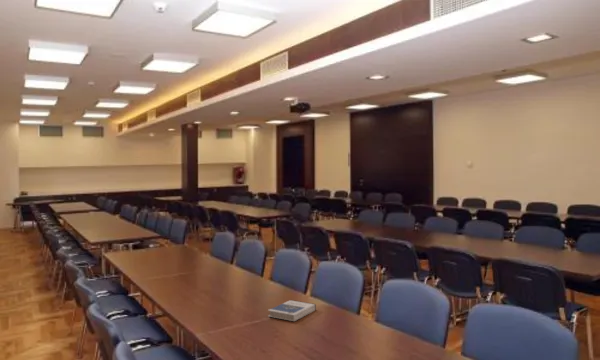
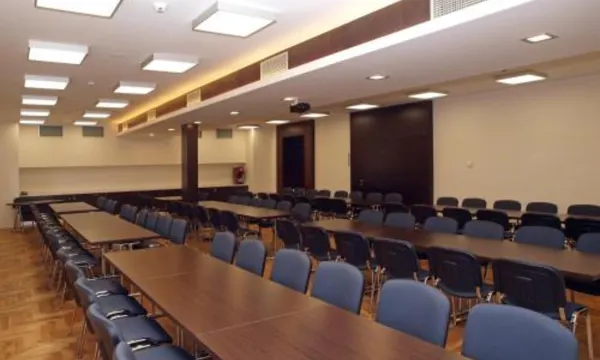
- hardback book [267,299,317,322]
